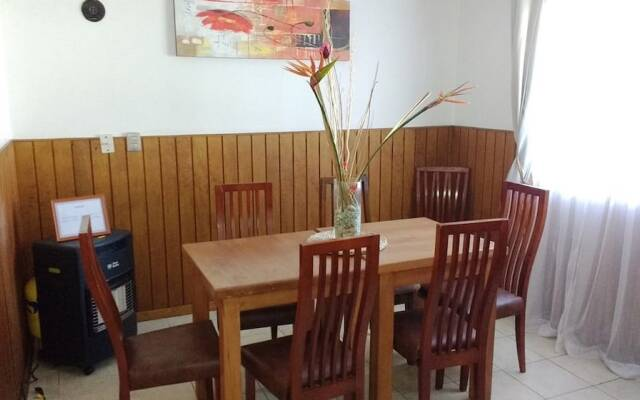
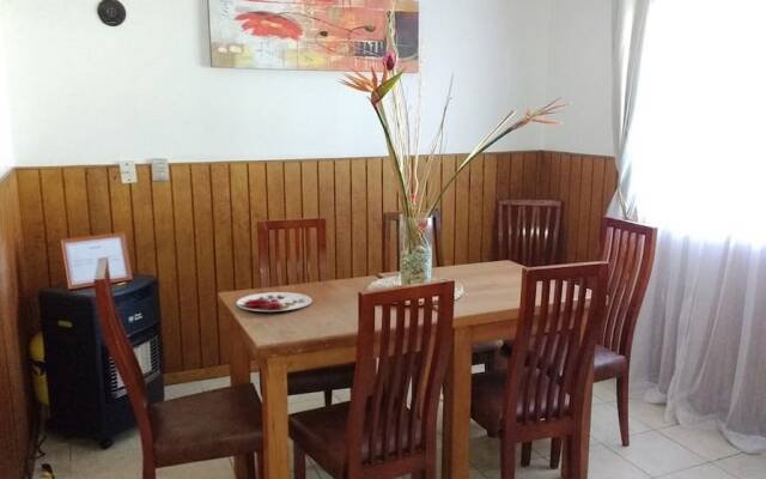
+ plate [236,291,314,313]
